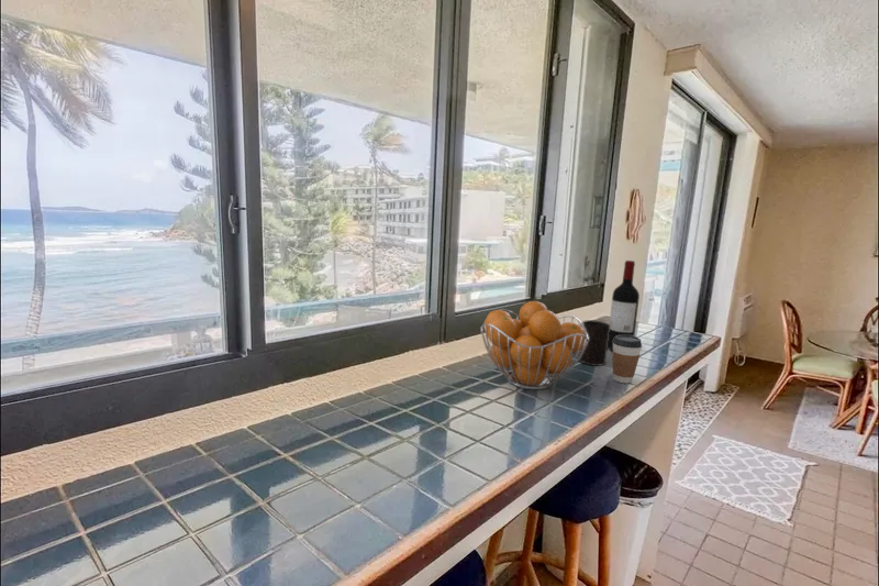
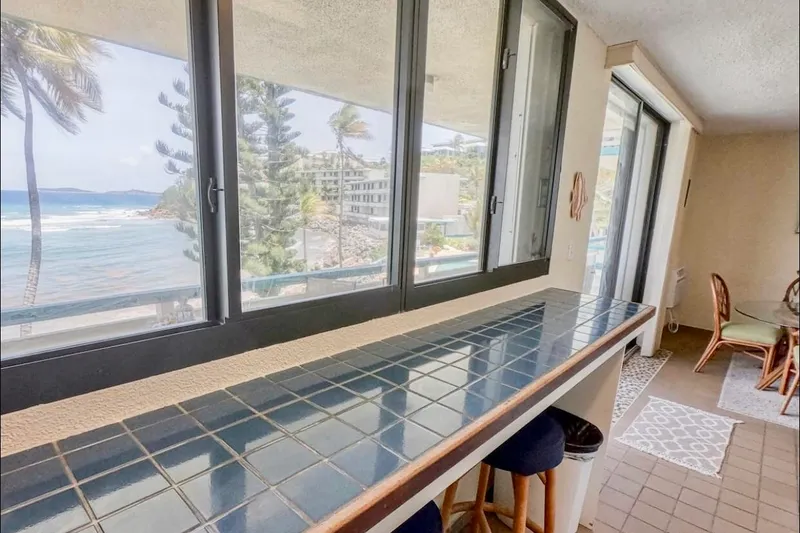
- coffee cup [612,335,643,385]
- cup [578,319,610,367]
- wine bottle [608,259,641,352]
- fruit basket [479,300,589,390]
